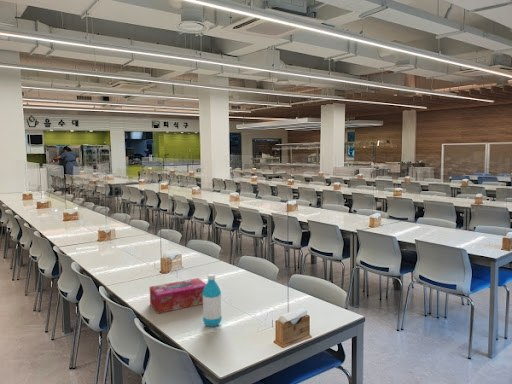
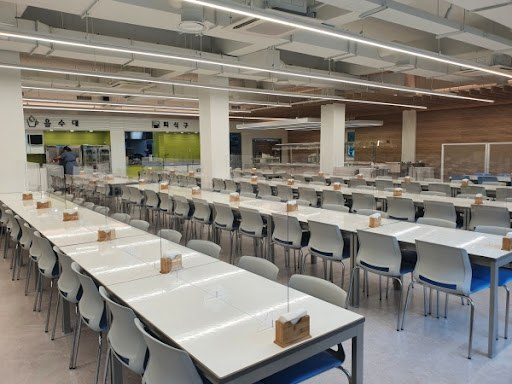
- water bottle [202,273,223,328]
- tissue box [149,277,207,314]
